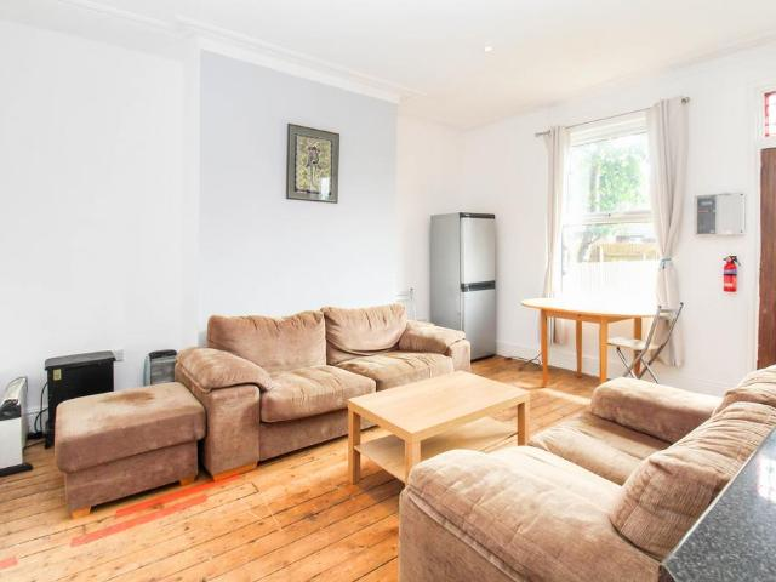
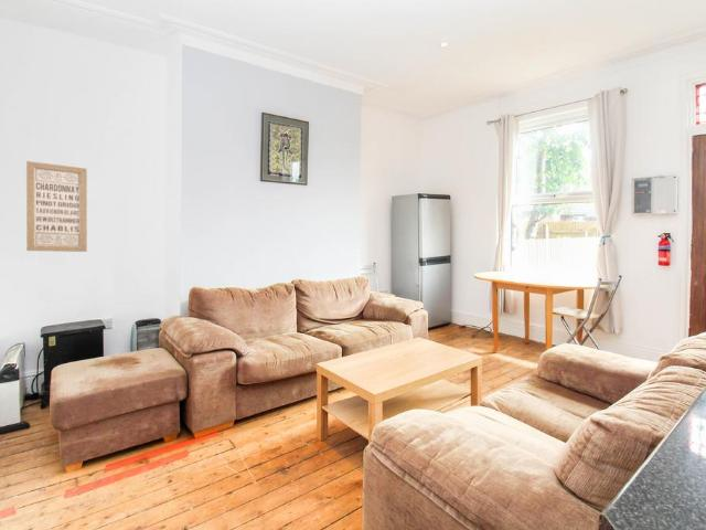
+ wall art [25,160,88,253]
